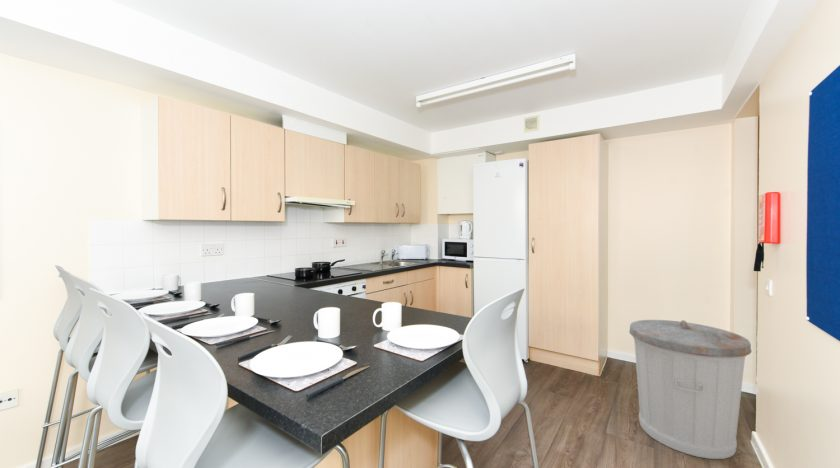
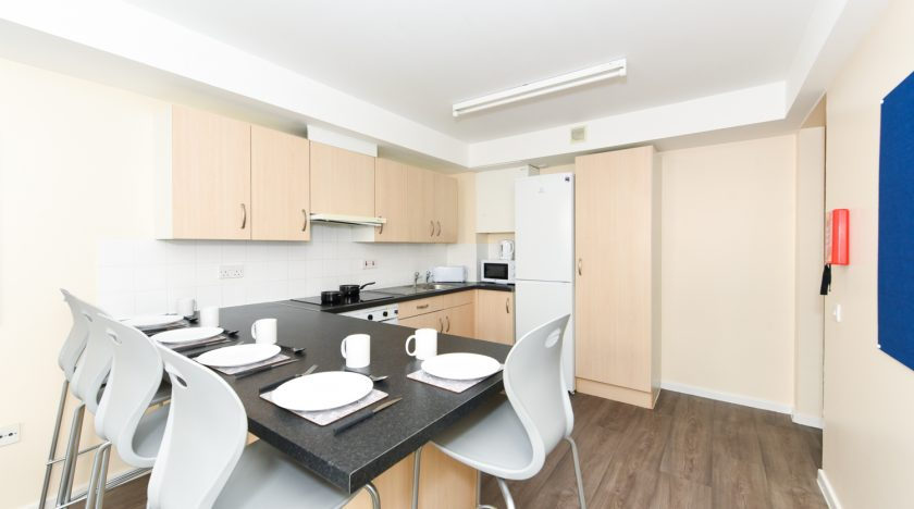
- trash can [628,319,752,460]
